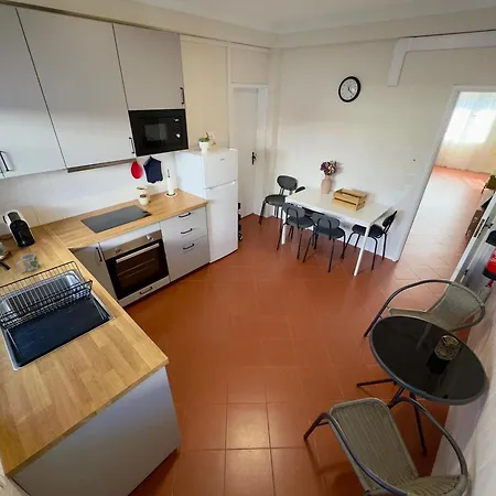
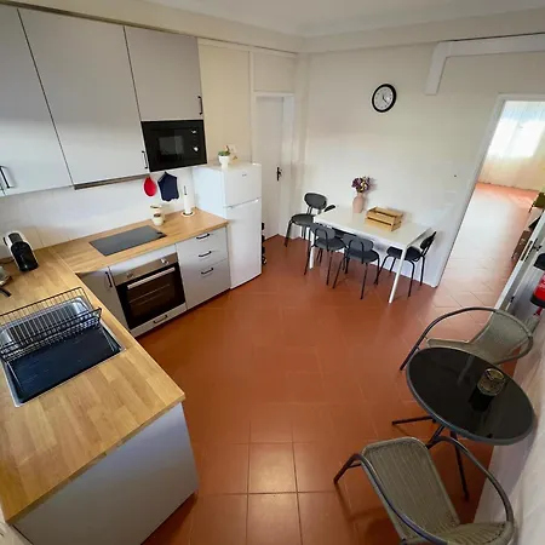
- mug [15,252,41,272]
